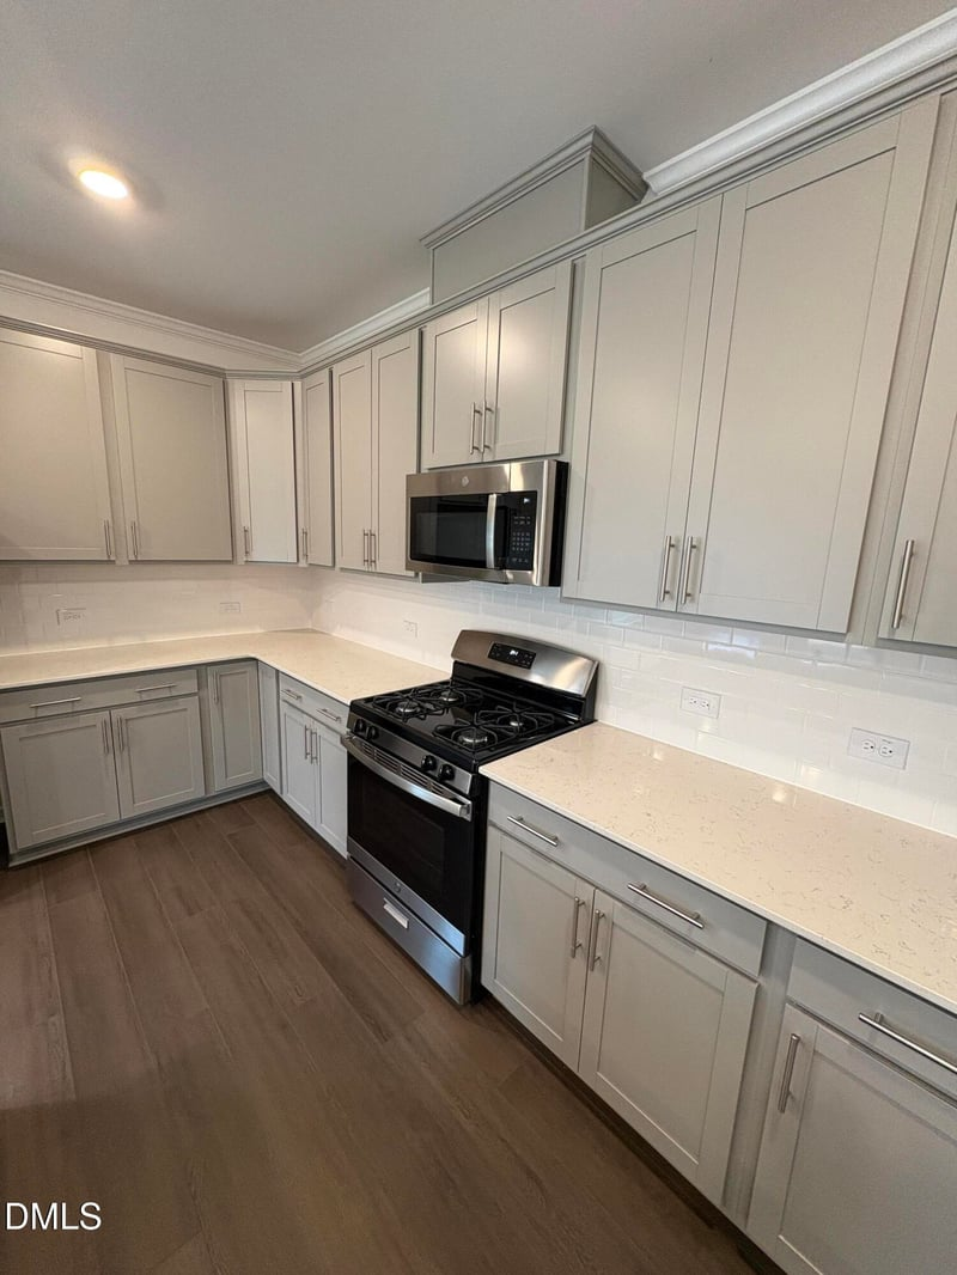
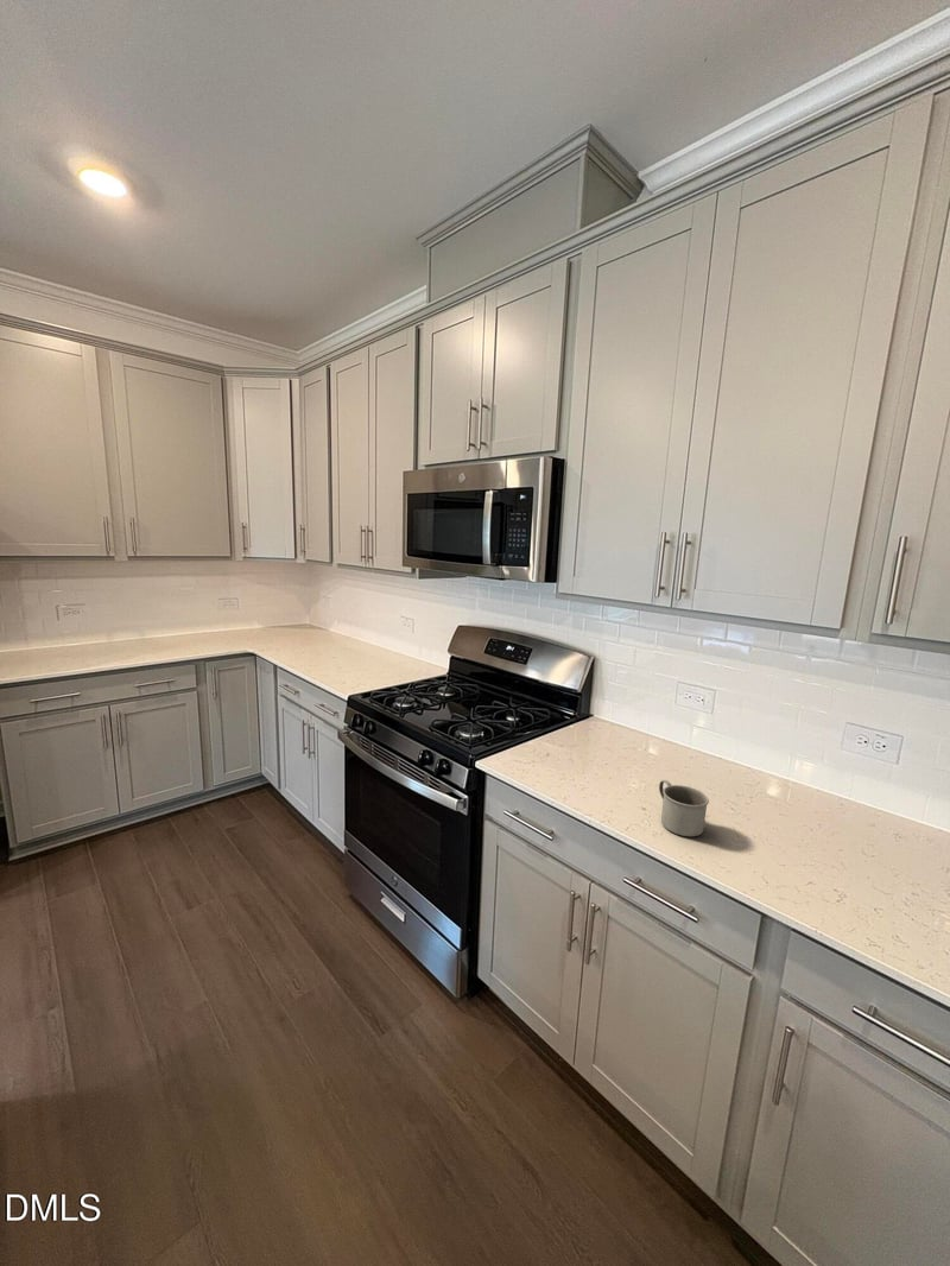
+ mug [658,779,710,837]
